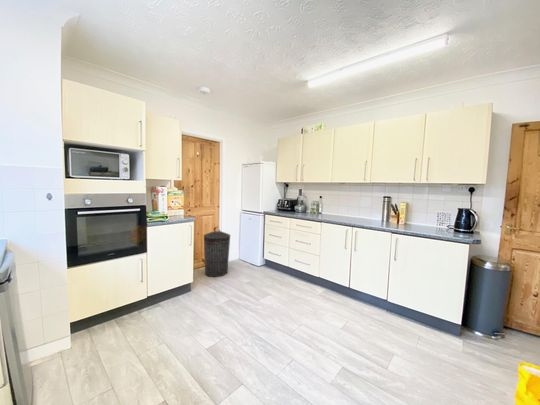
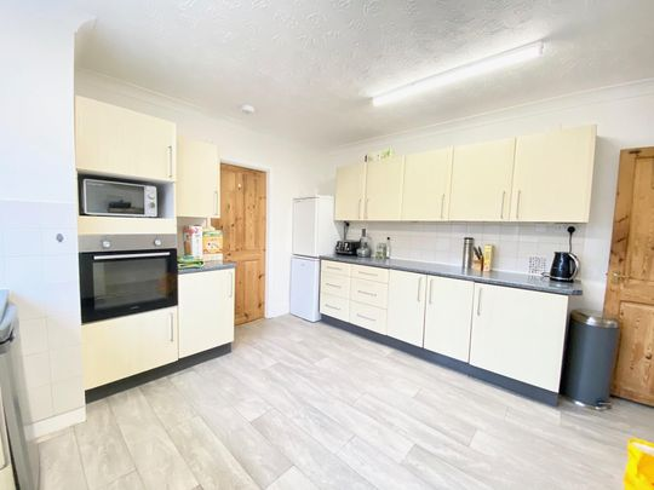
- trash can [203,228,231,278]
